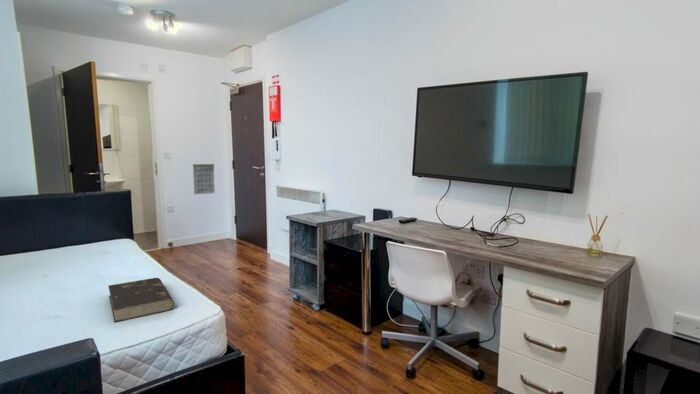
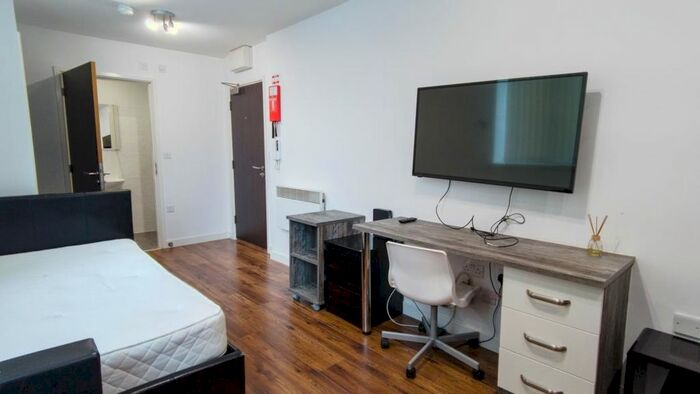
- calendar [192,156,216,195]
- book [108,277,175,323]
